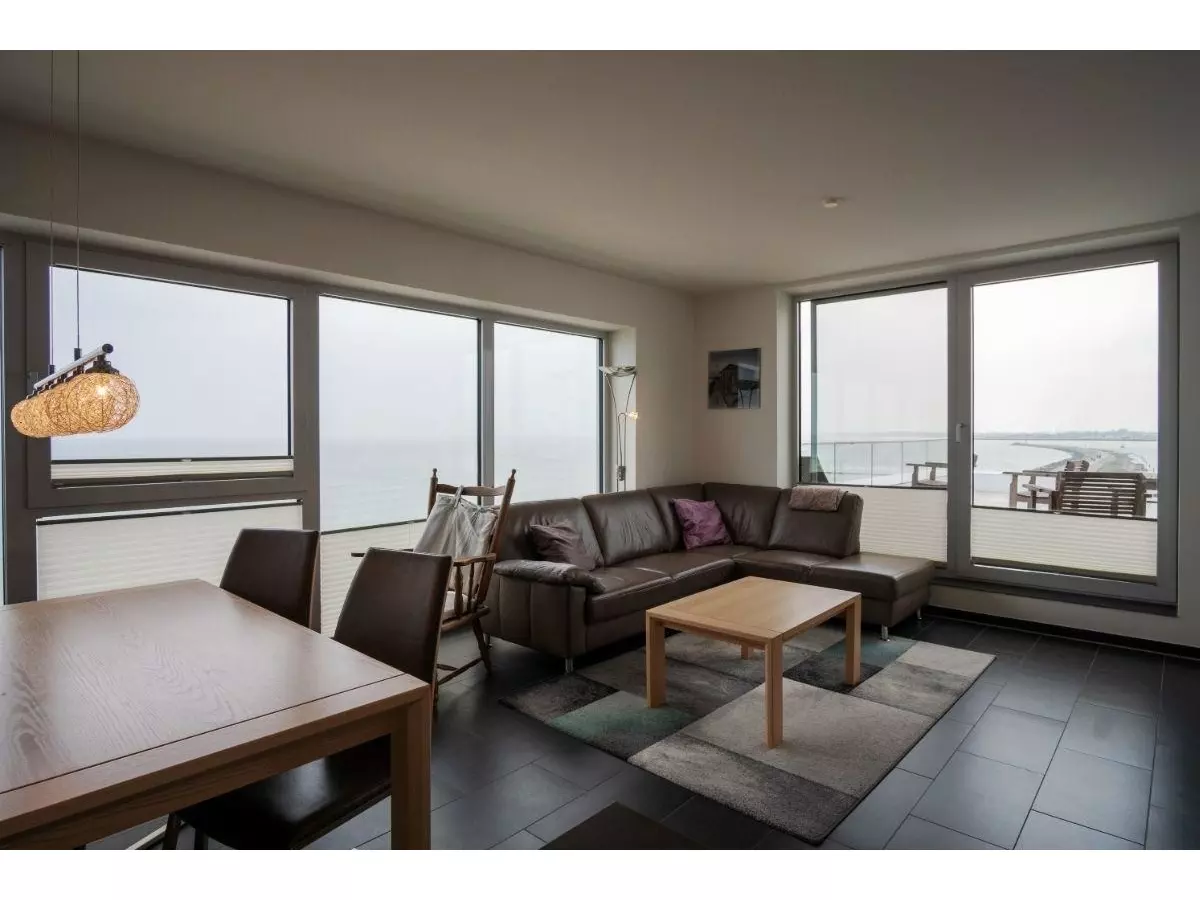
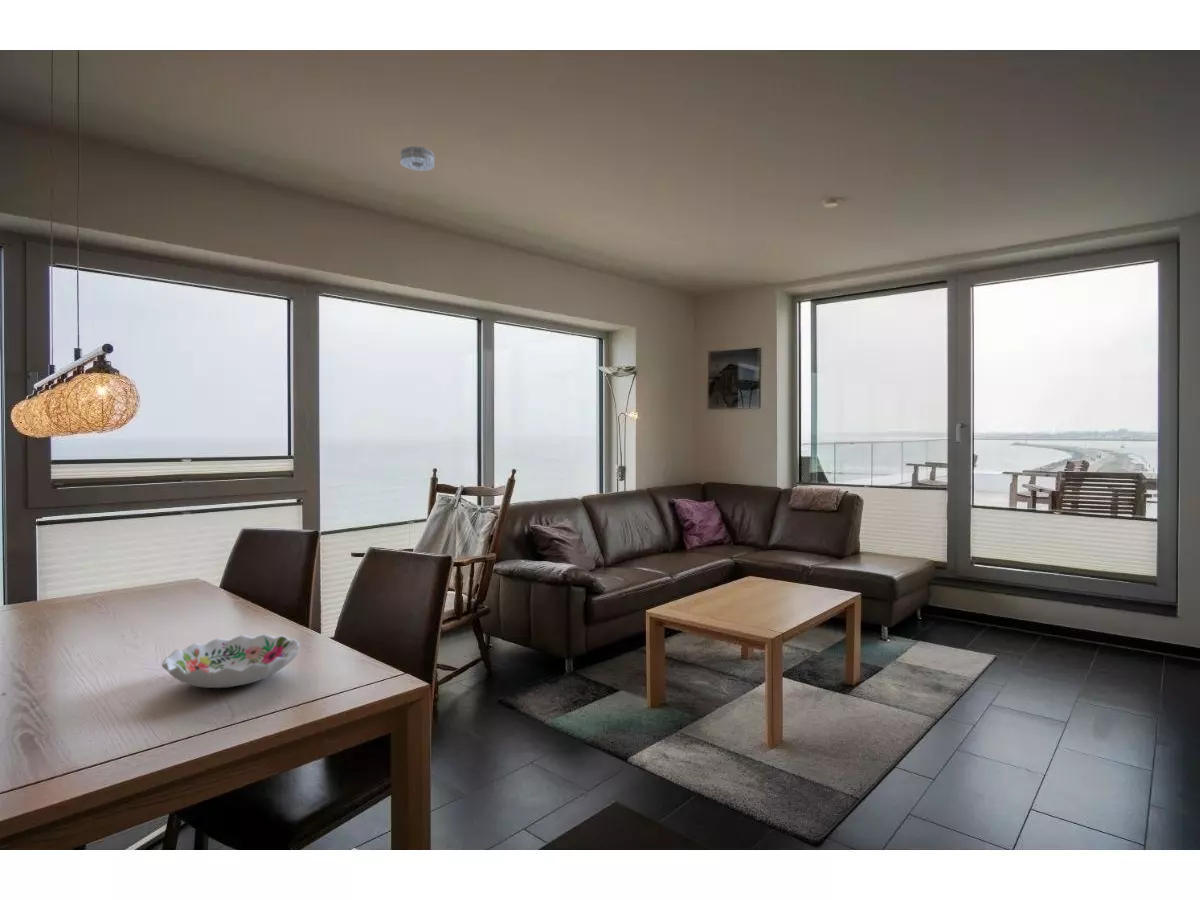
+ smoke detector [400,145,435,172]
+ decorative bowl [161,633,301,689]
